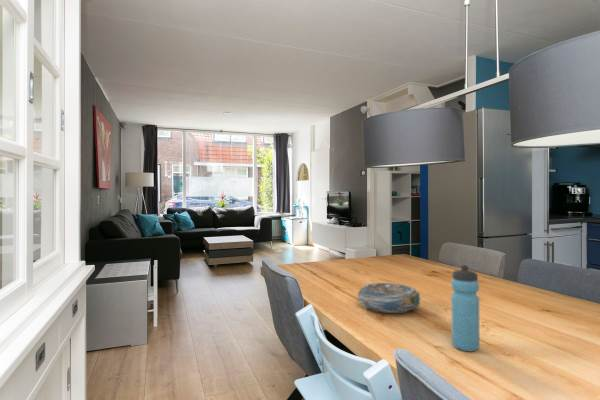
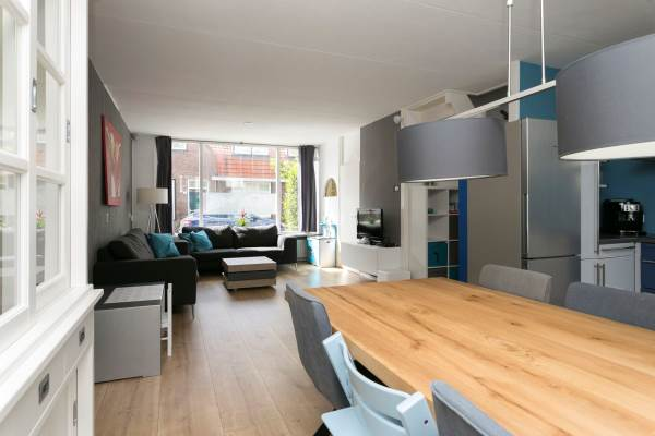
- decorative bowl [356,281,421,314]
- water bottle [450,264,481,352]
